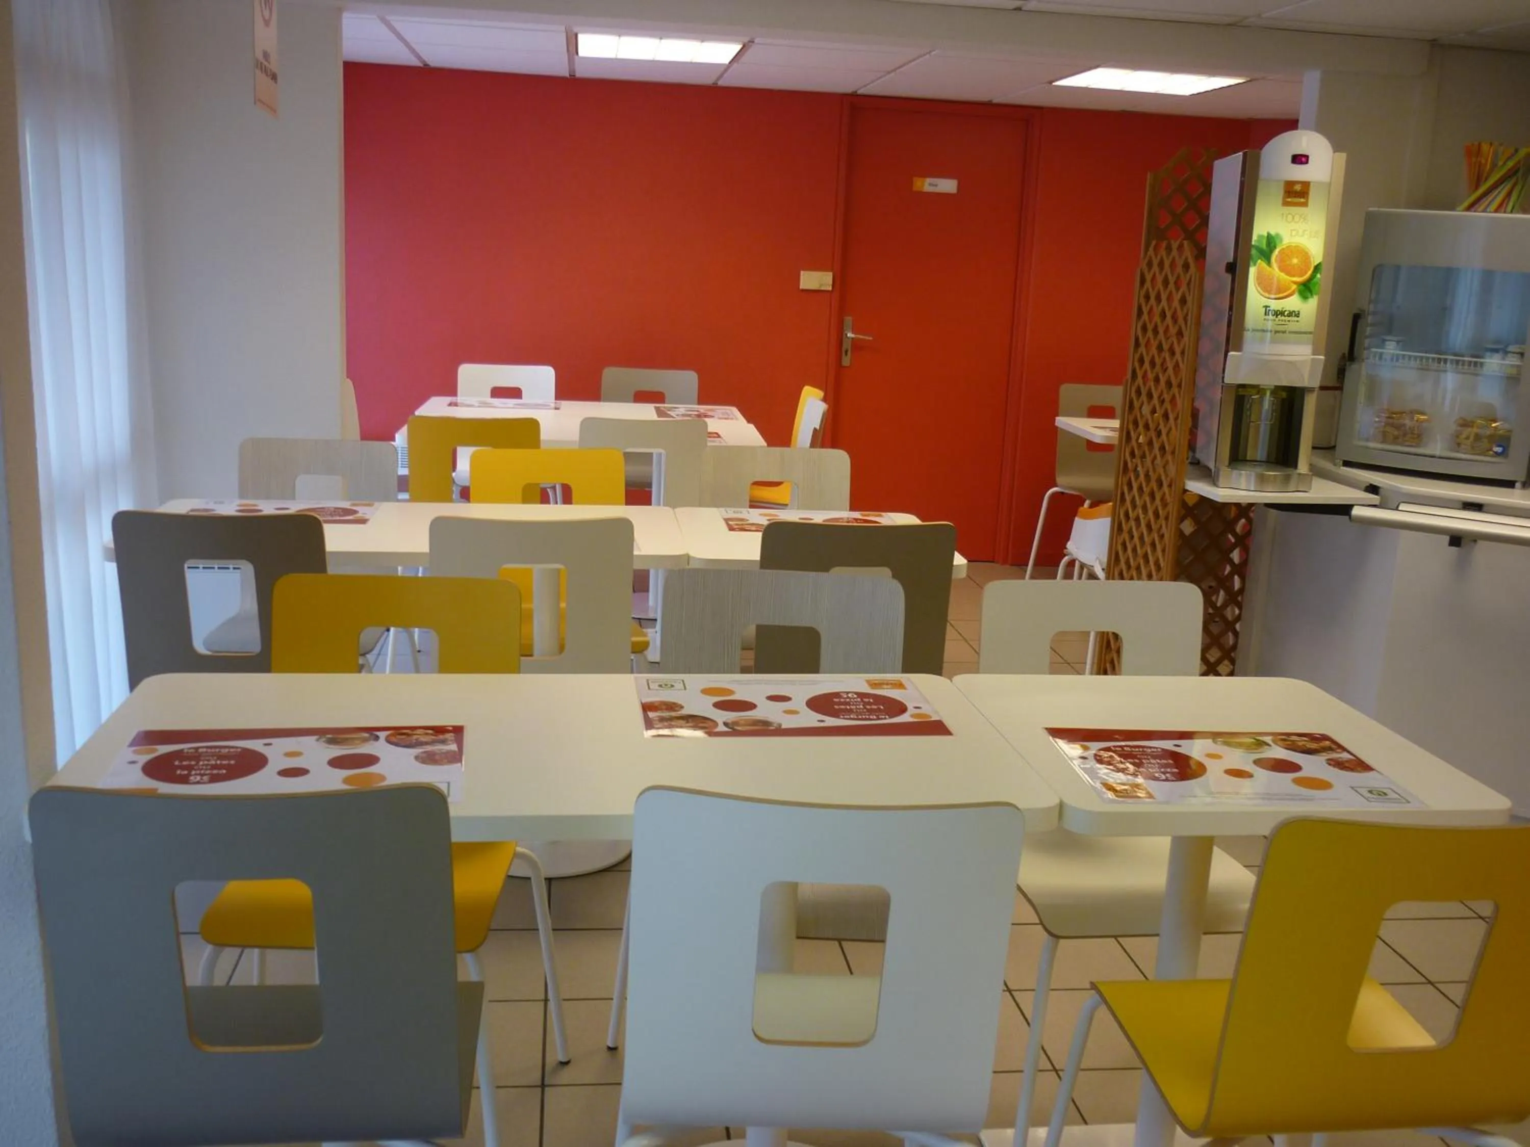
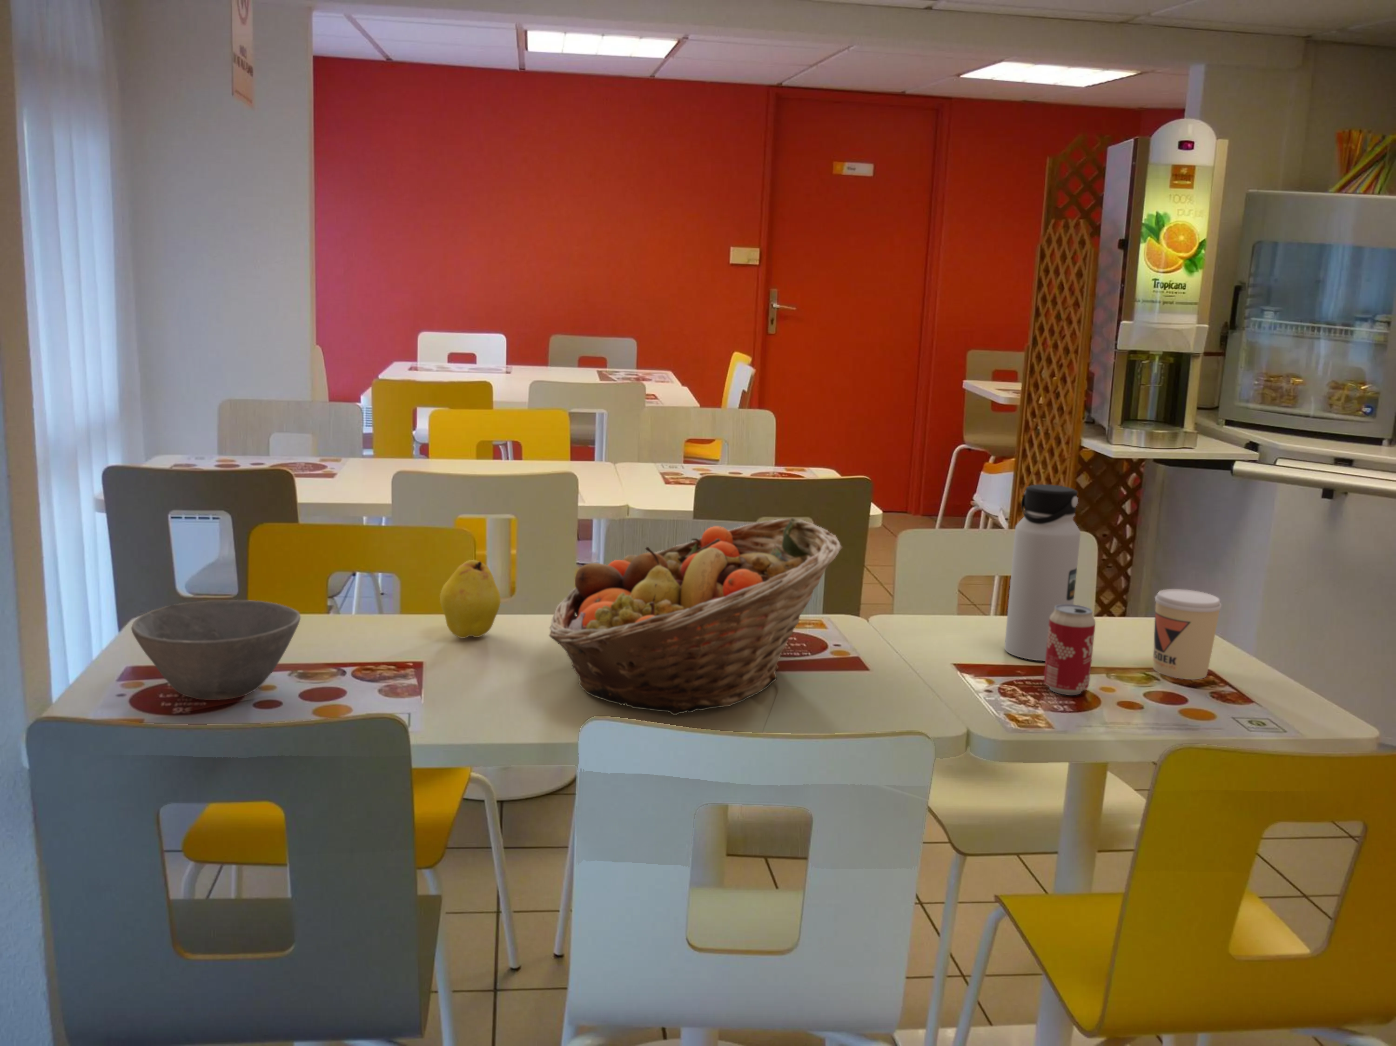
+ coffee cup [1153,589,1222,680]
+ fruit [440,559,501,638]
+ beverage can [1043,604,1096,696]
+ water bottle [1005,483,1081,661]
+ fruit basket [549,518,843,715]
+ bowl [131,599,301,701]
